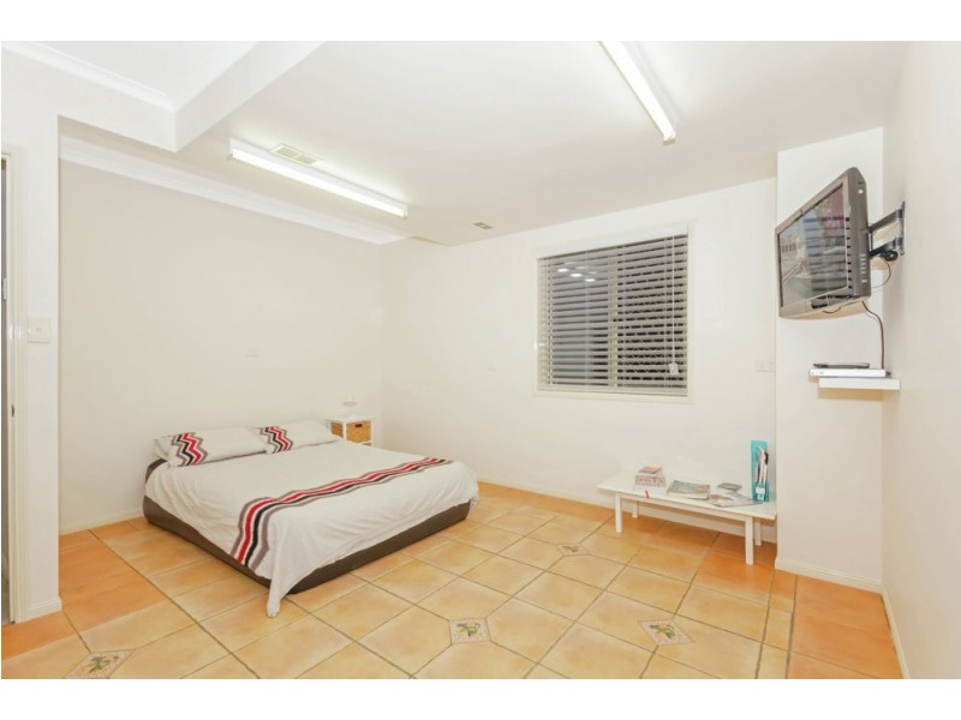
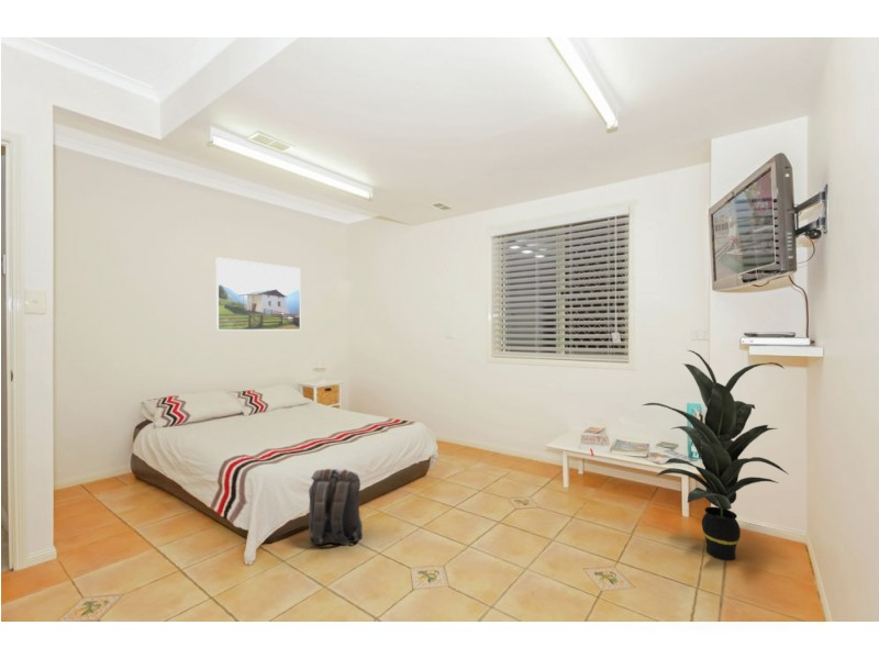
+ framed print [215,256,301,332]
+ indoor plant [642,349,790,561]
+ backpack [308,468,364,547]
